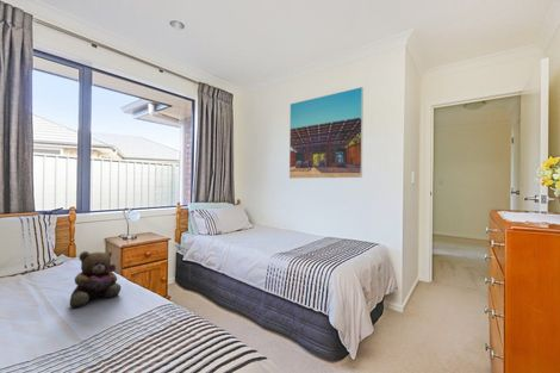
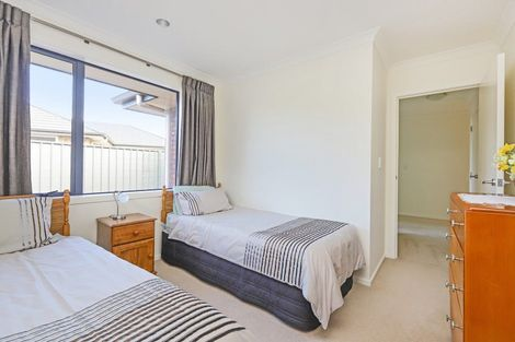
- teddy bear [69,249,122,310]
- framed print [288,86,365,180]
